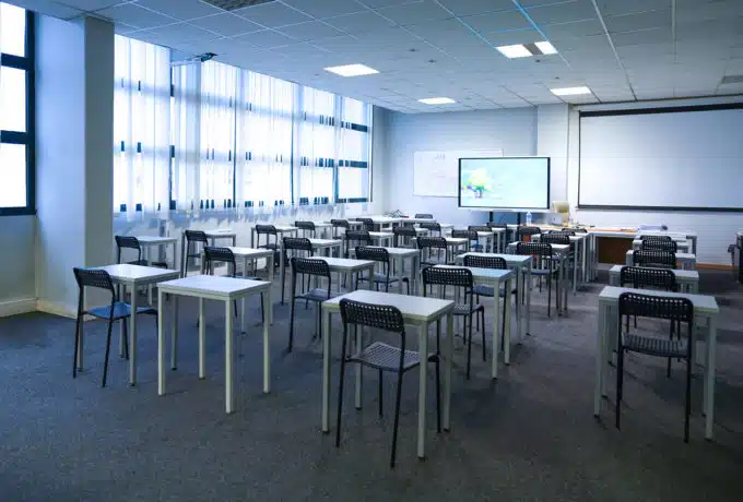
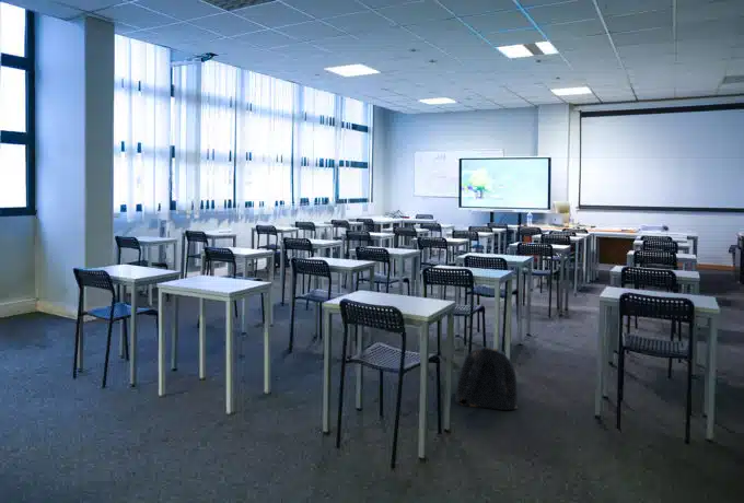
+ backpack [454,346,519,411]
